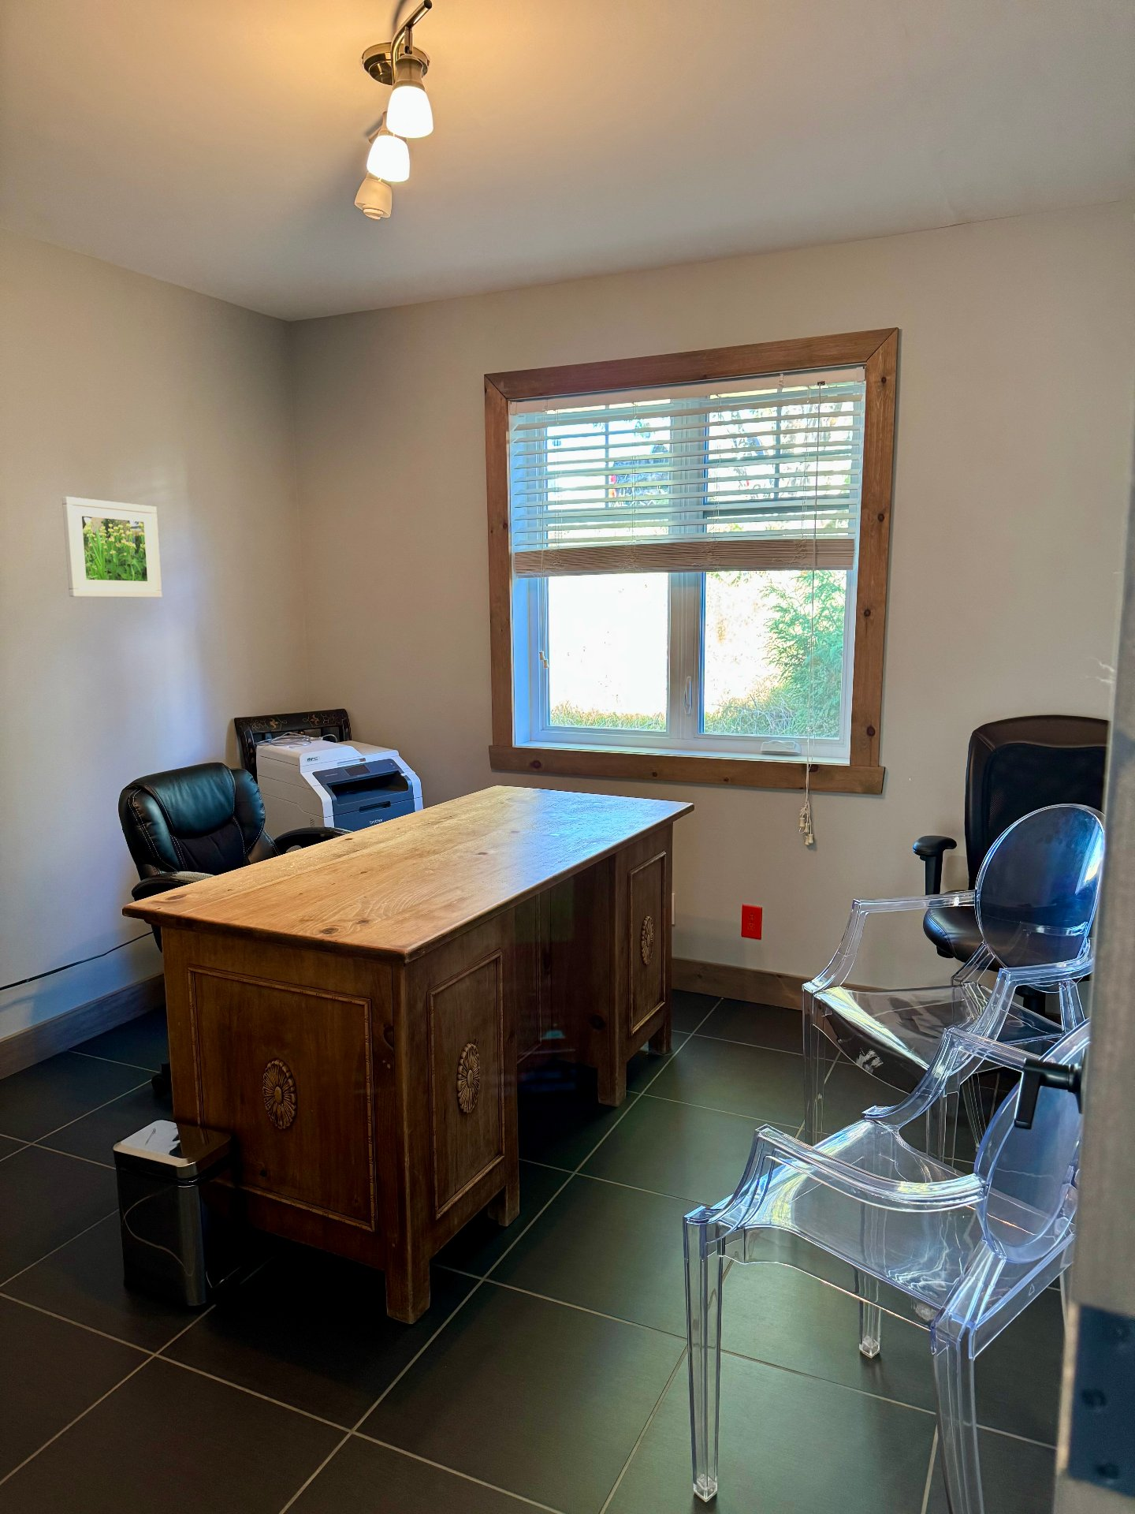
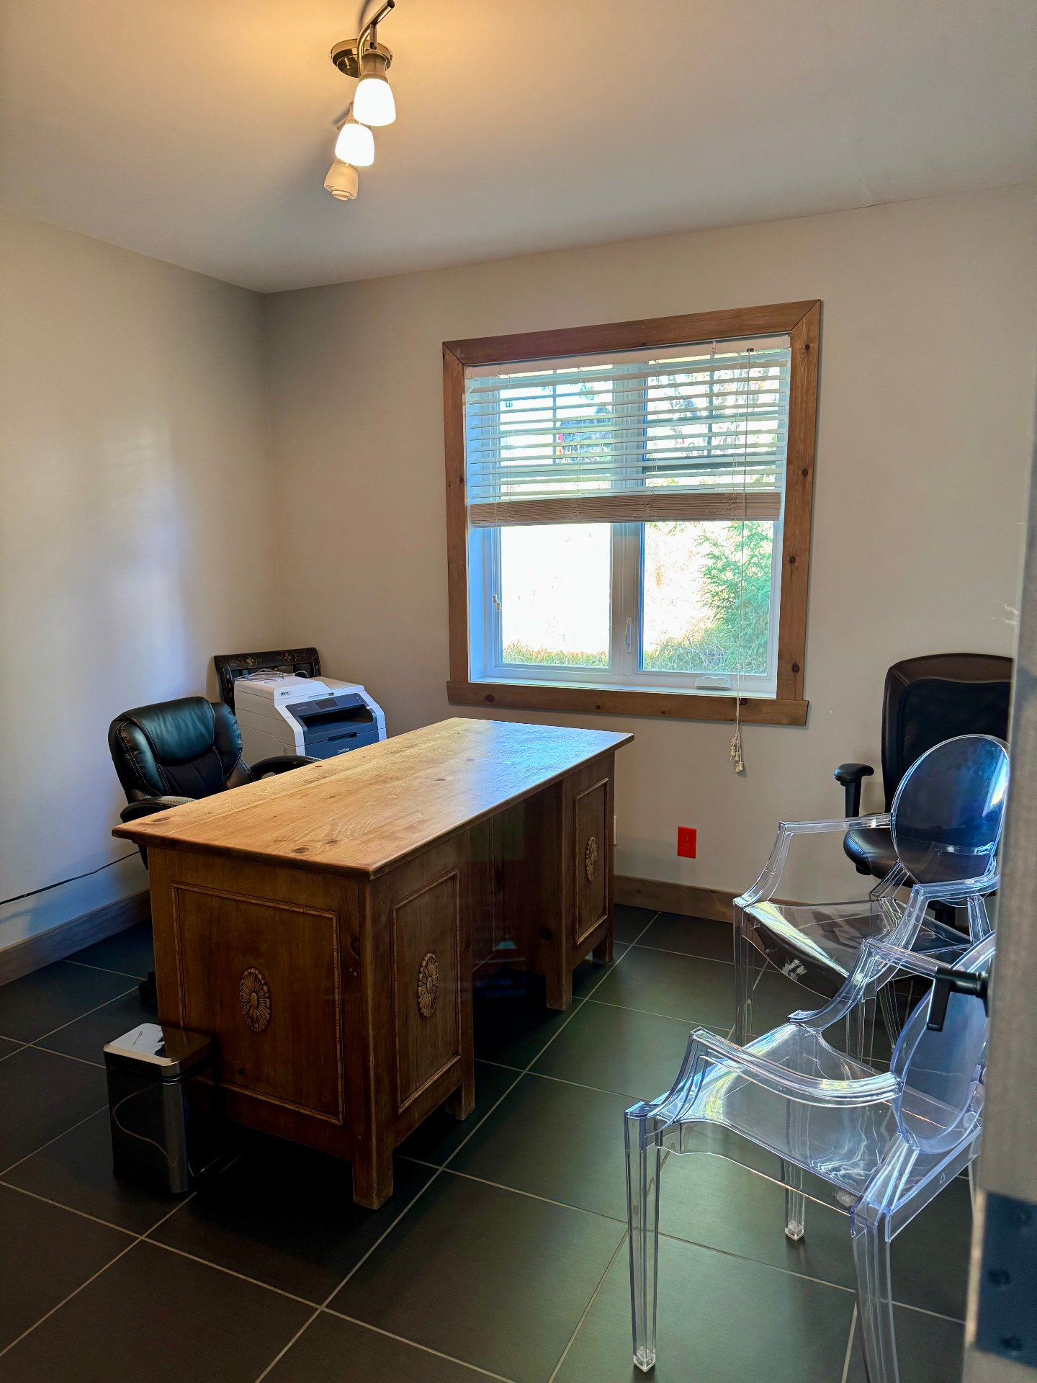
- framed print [62,496,162,598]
